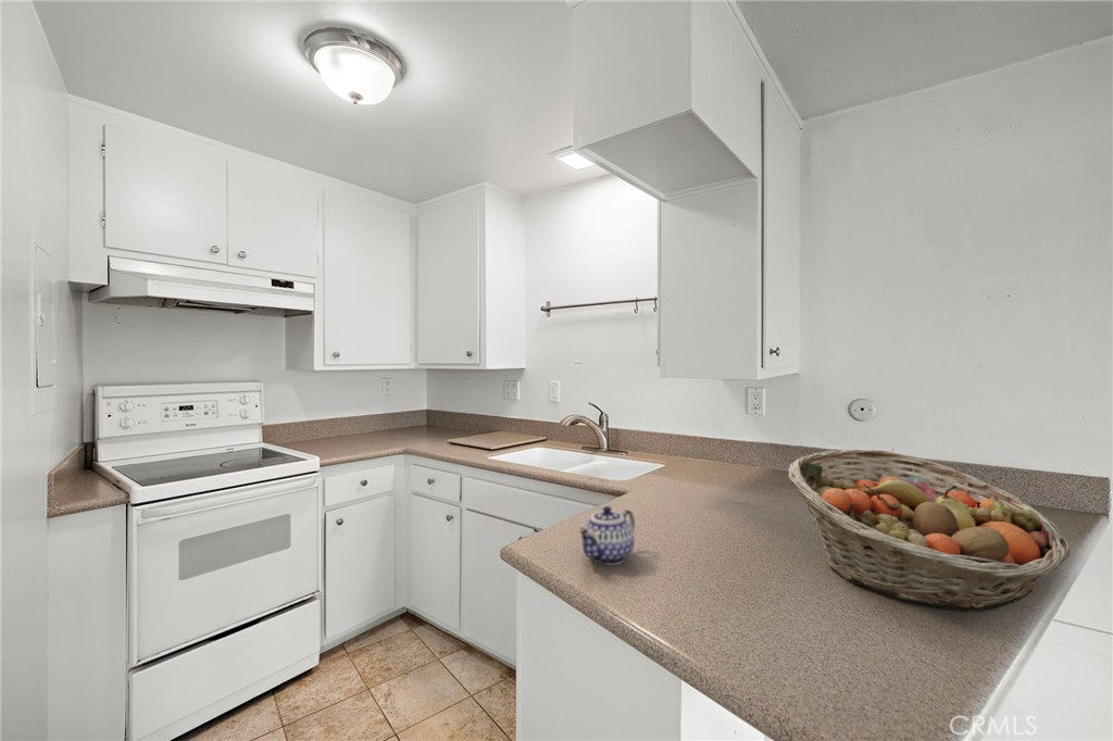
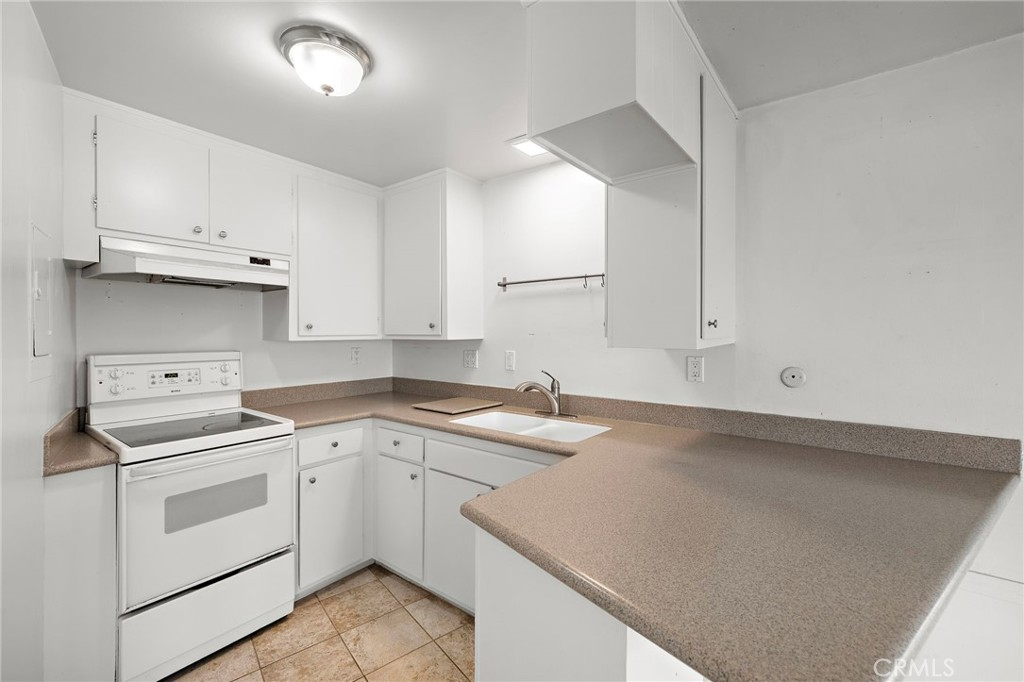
- teapot [577,505,636,566]
- fruit basket [787,449,1071,612]
